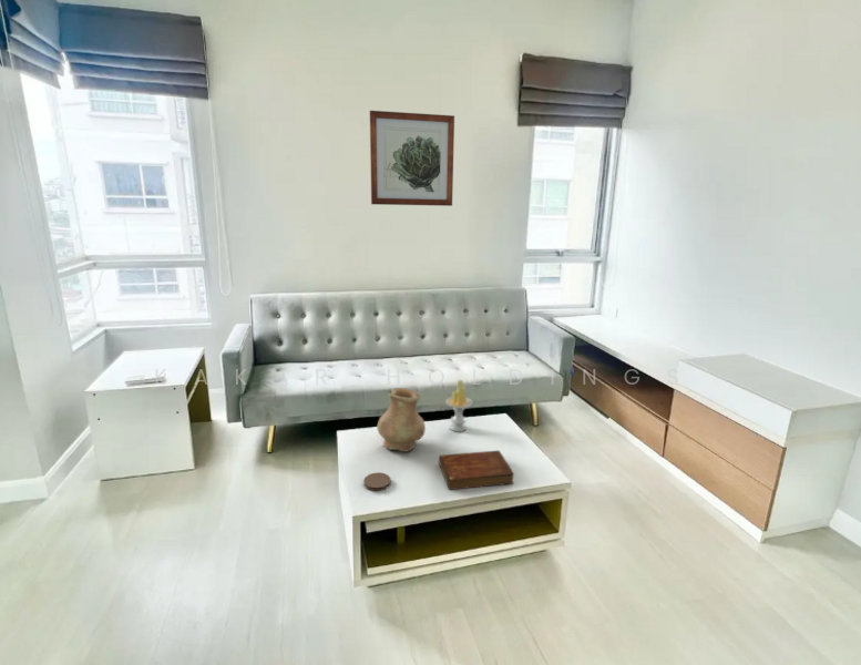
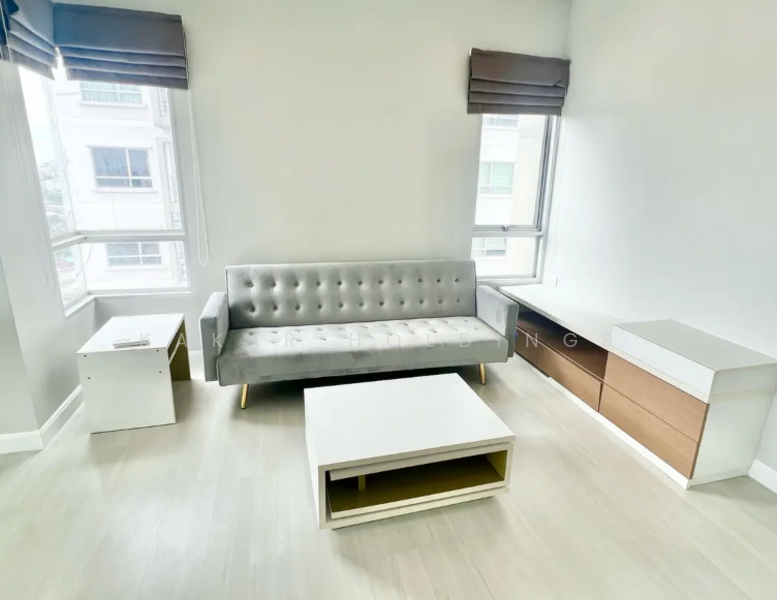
- candle [444,379,473,433]
- vase [376,387,427,453]
- bible [438,450,515,491]
- wall art [369,110,455,207]
- coaster [362,471,391,492]
